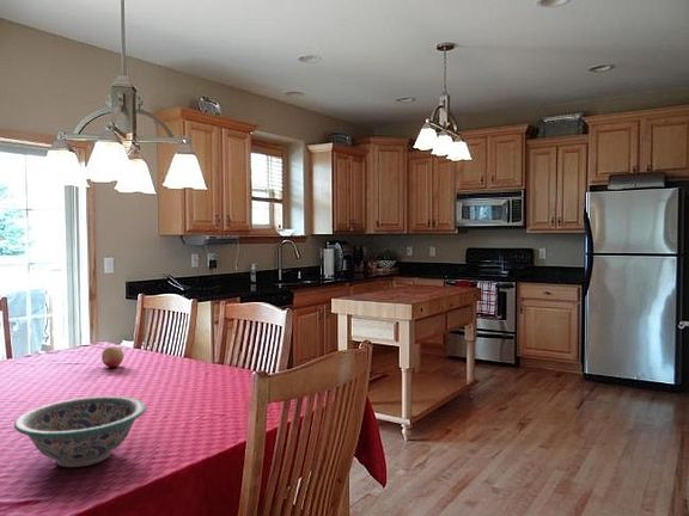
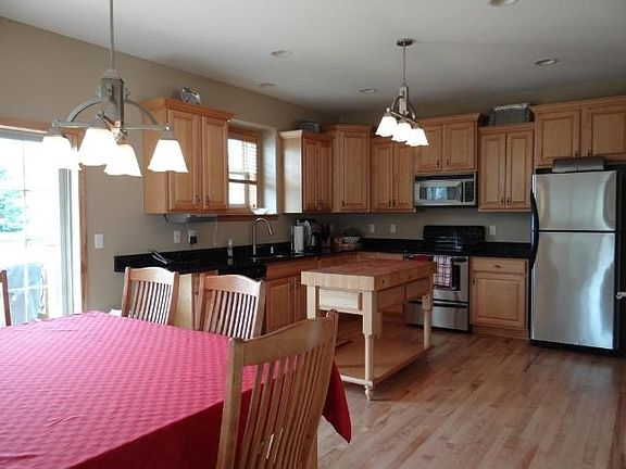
- decorative bowl [13,395,147,468]
- fruit [100,345,124,368]
